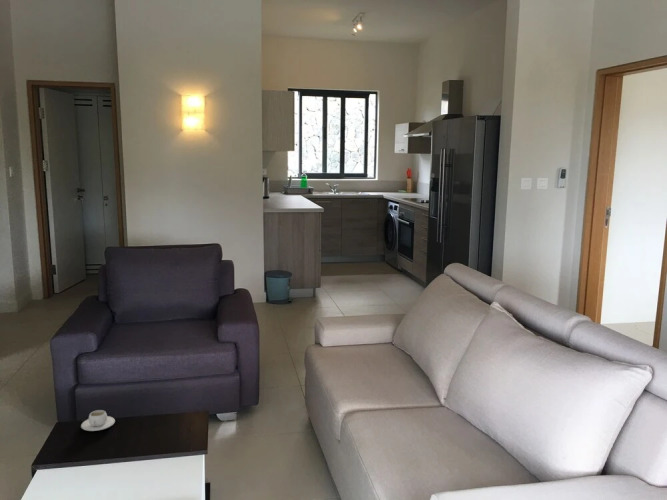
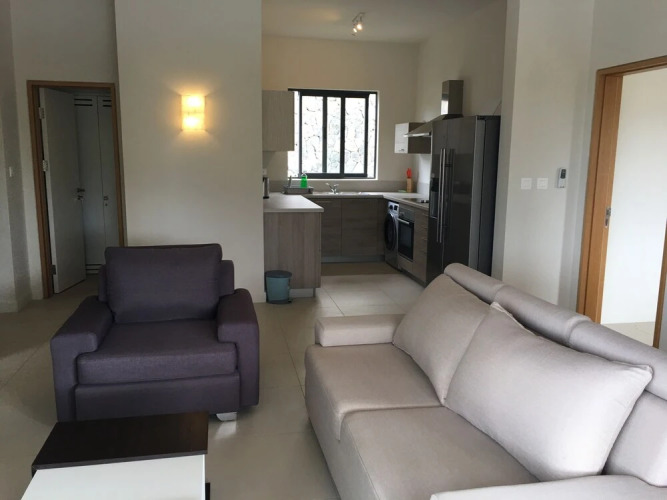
- teacup [80,409,116,432]
